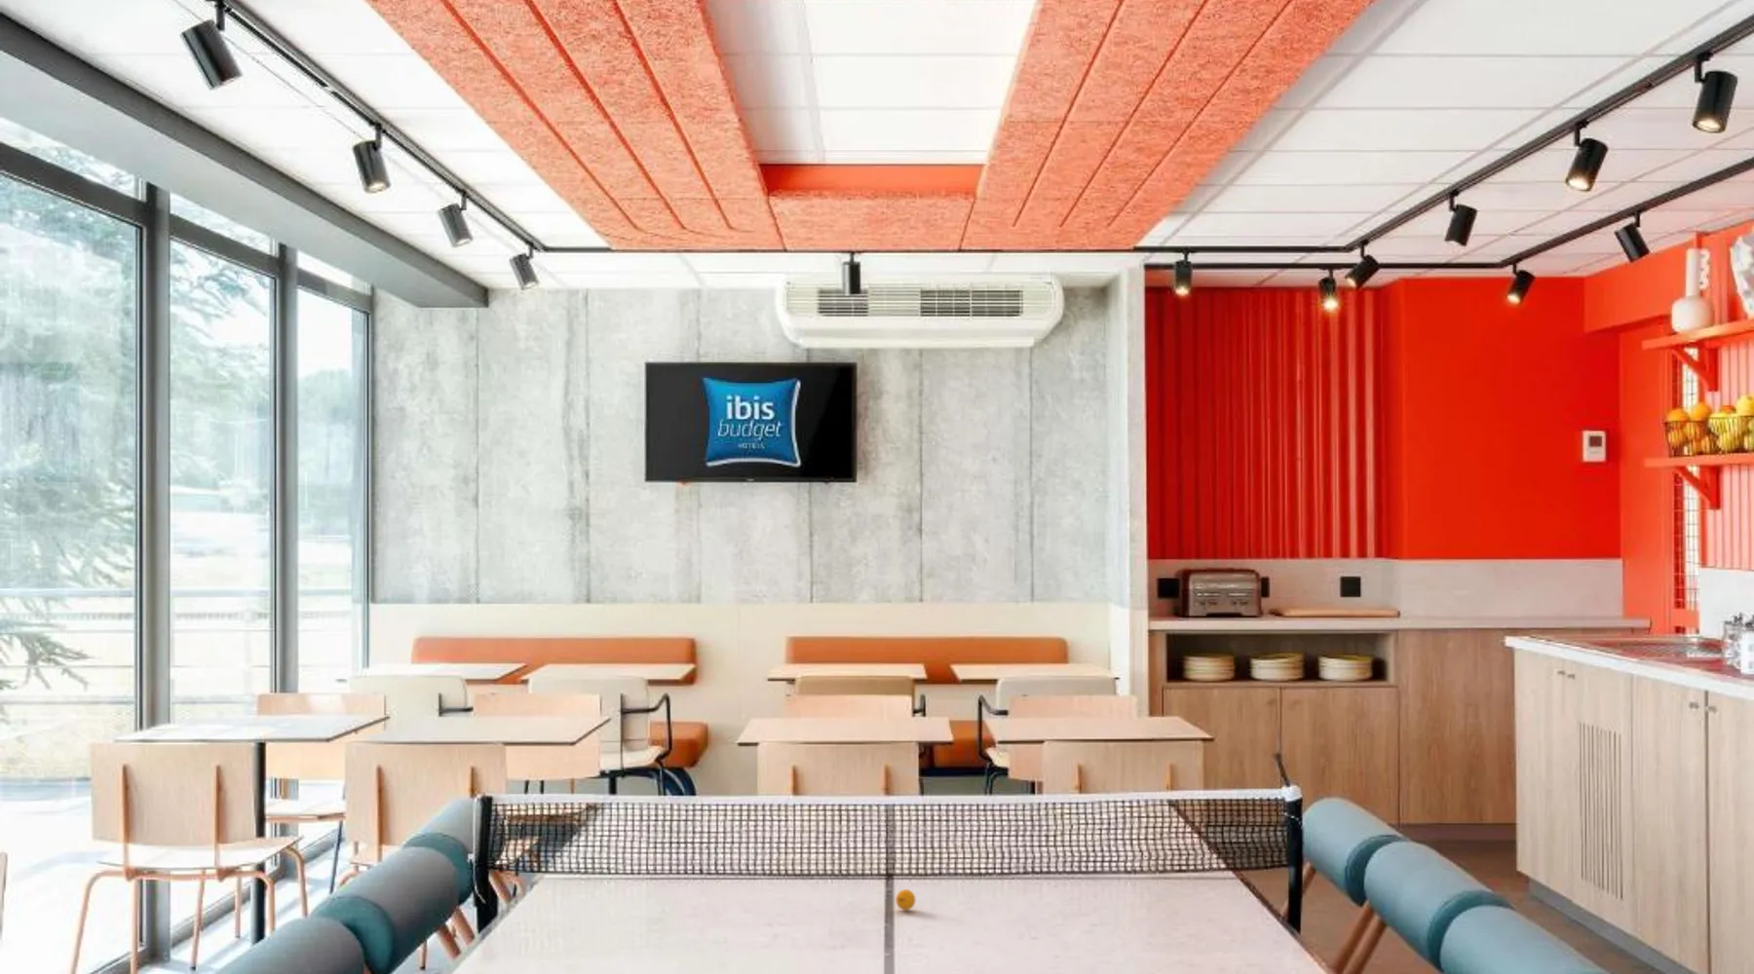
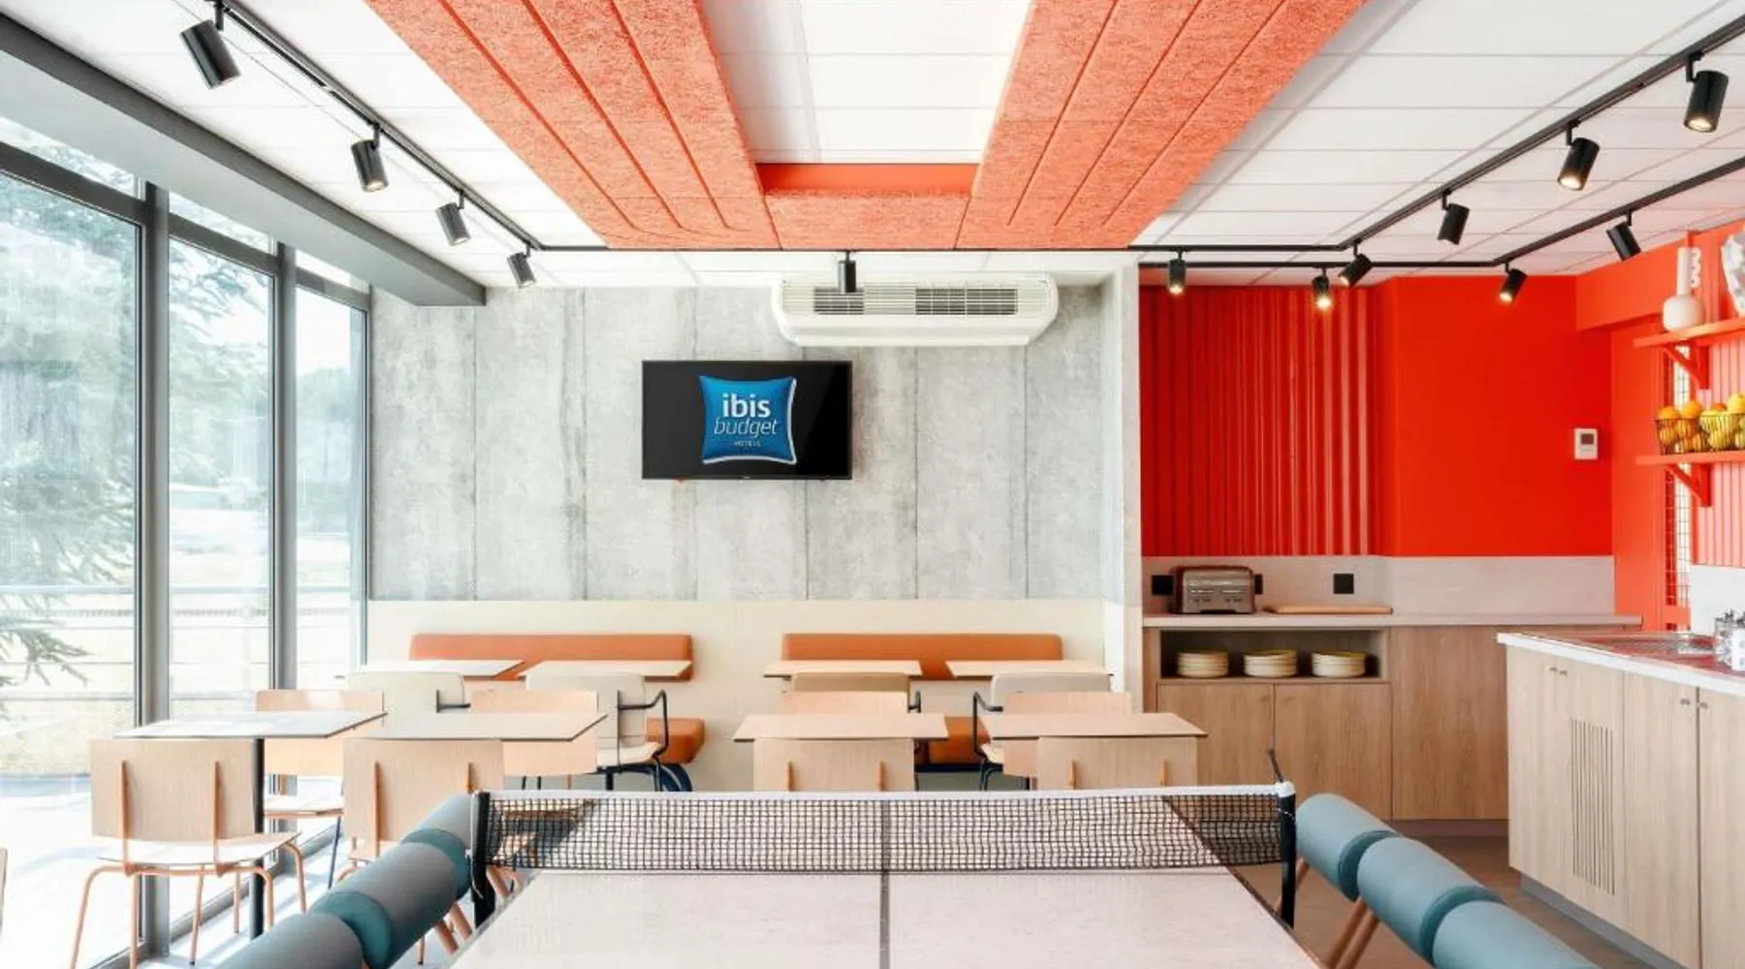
- ping-pong ball [895,889,915,910]
